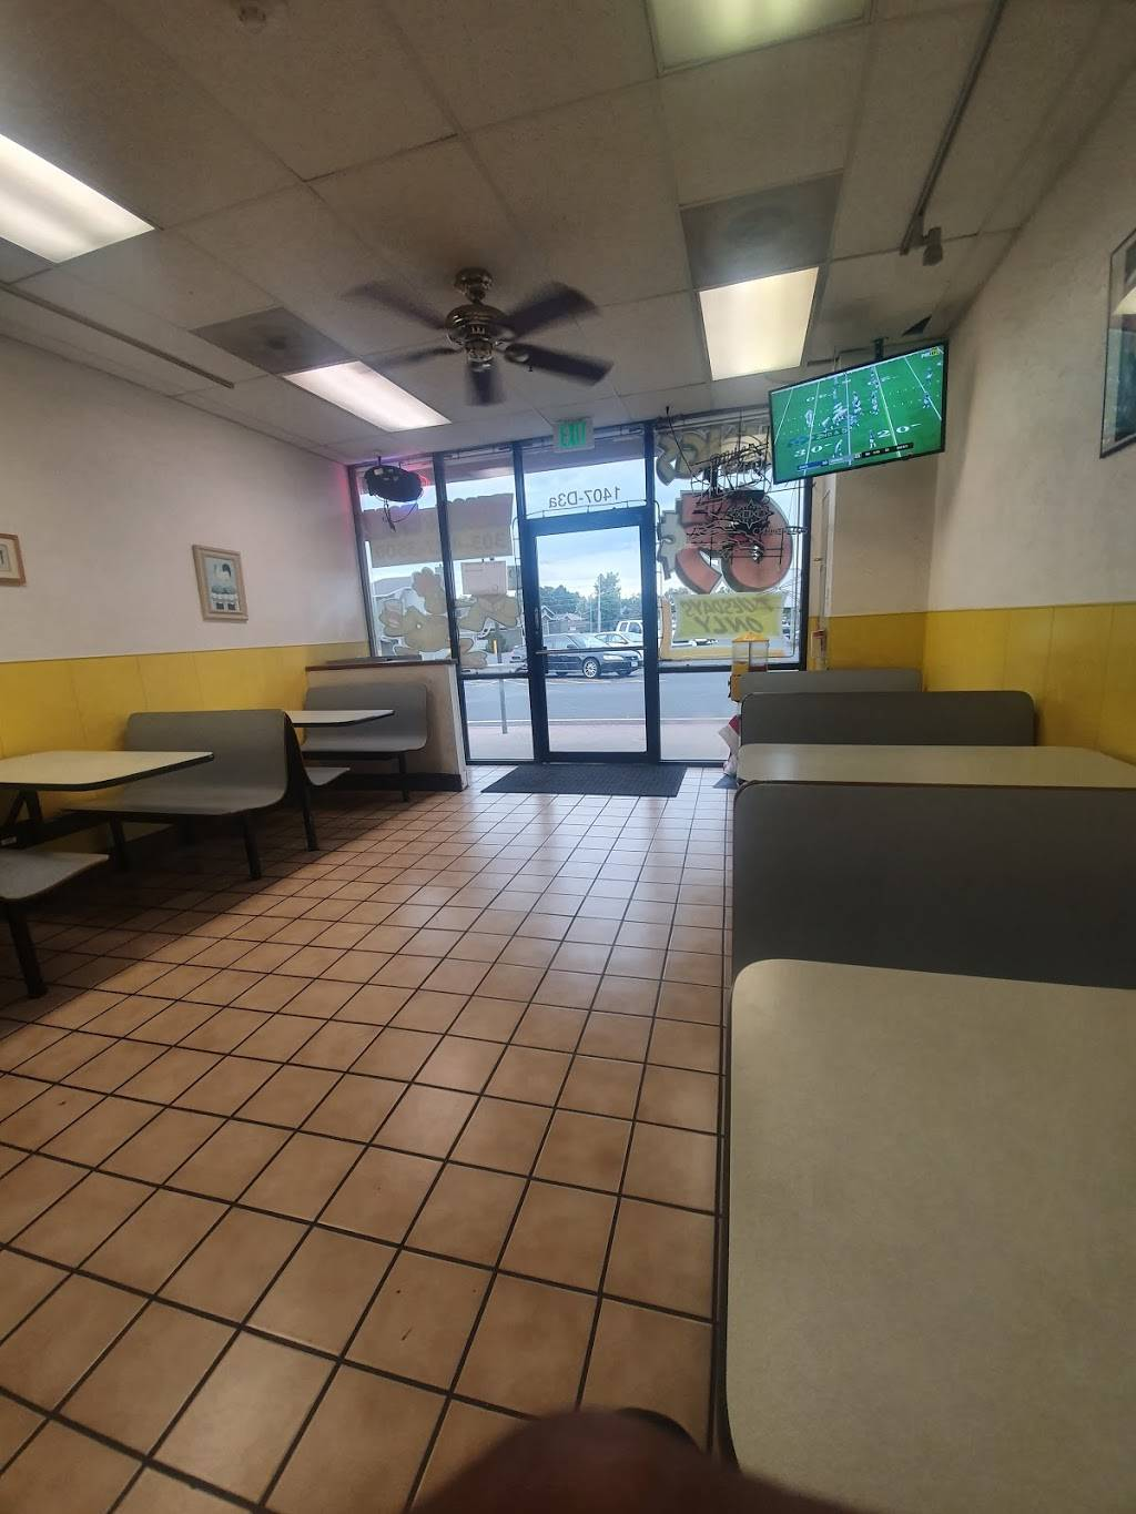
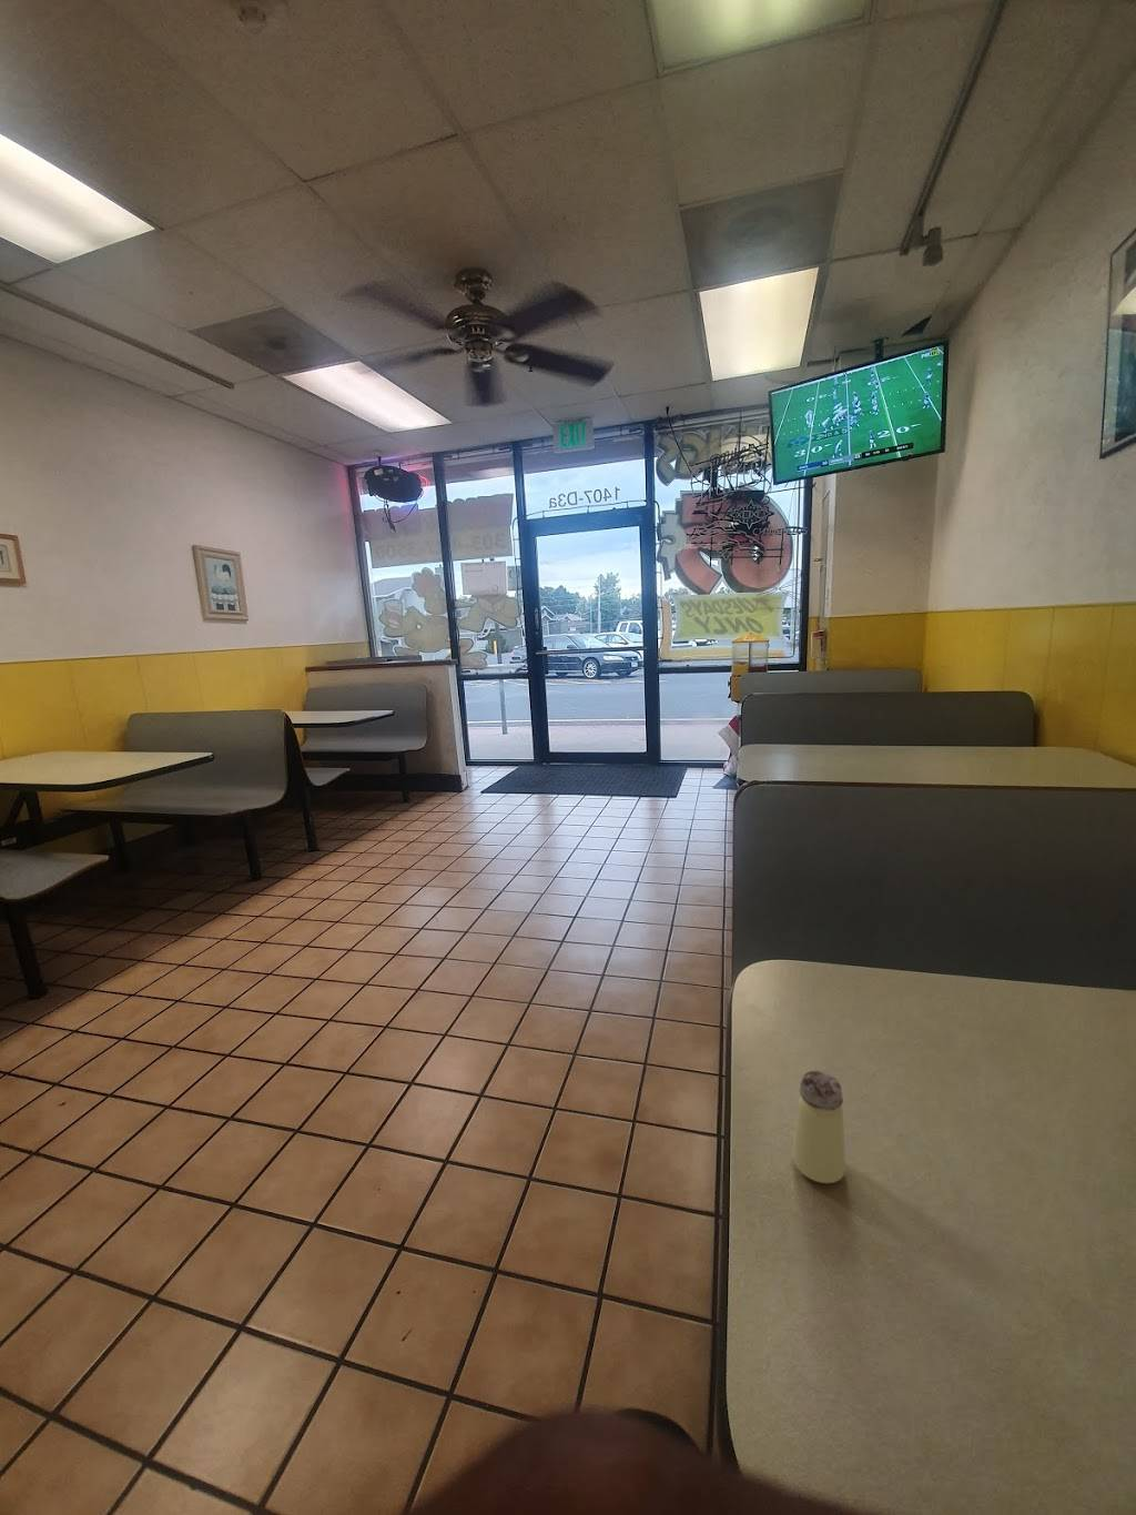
+ saltshaker [791,1070,846,1184]
